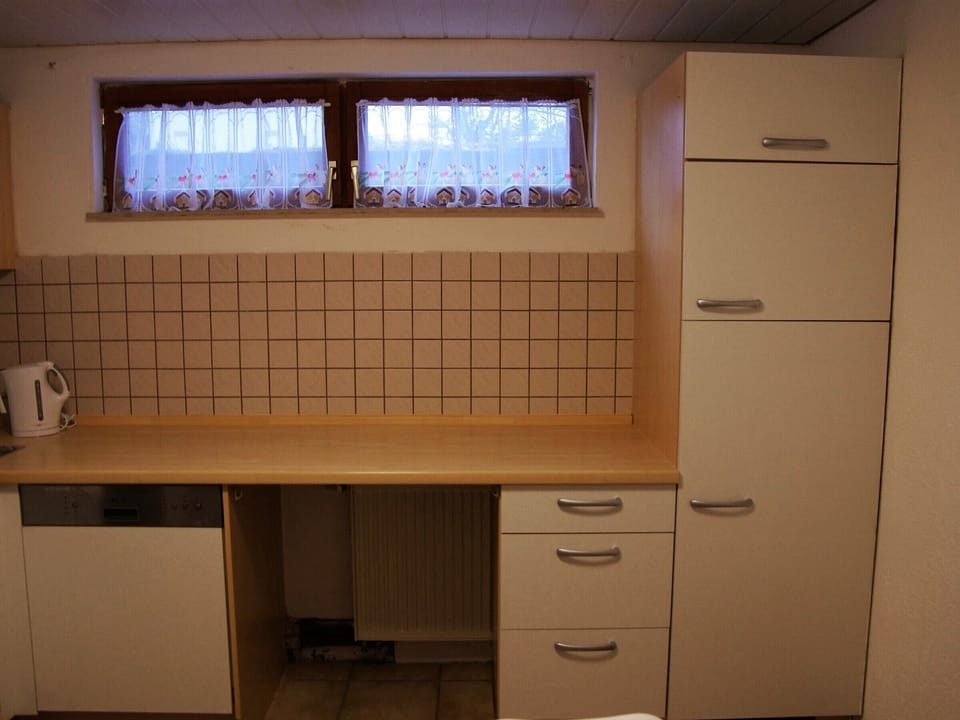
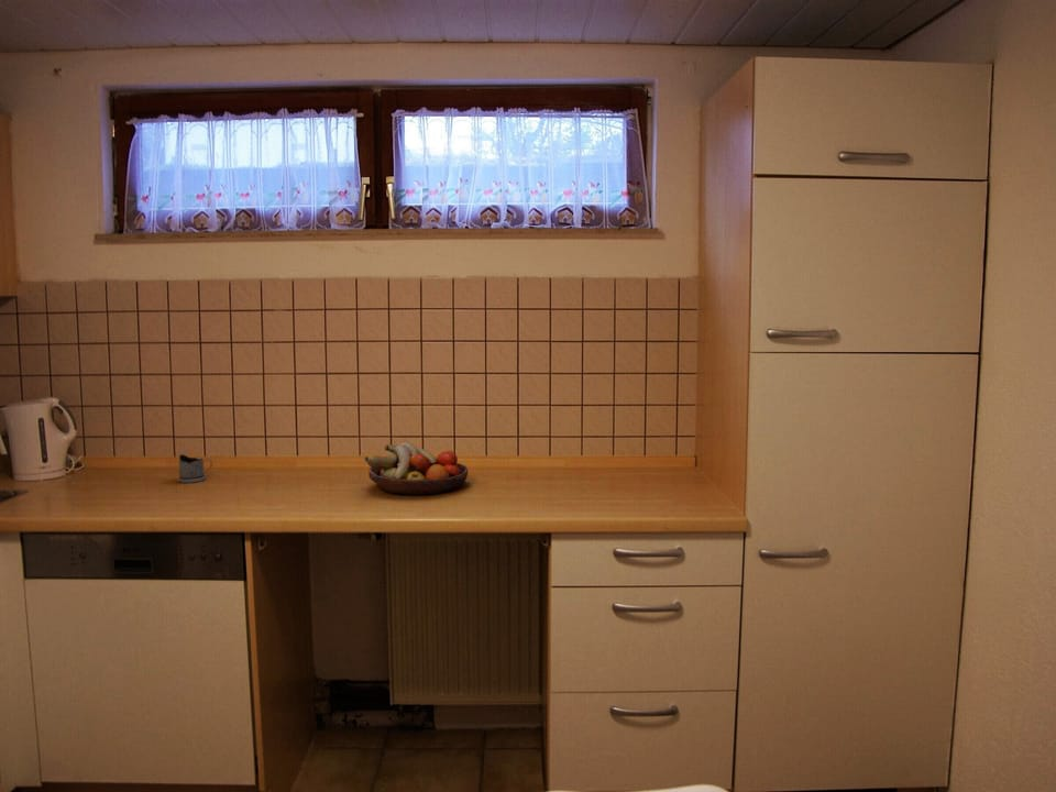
+ fruit bowl [364,441,469,496]
+ tea glass holder [177,453,213,484]
